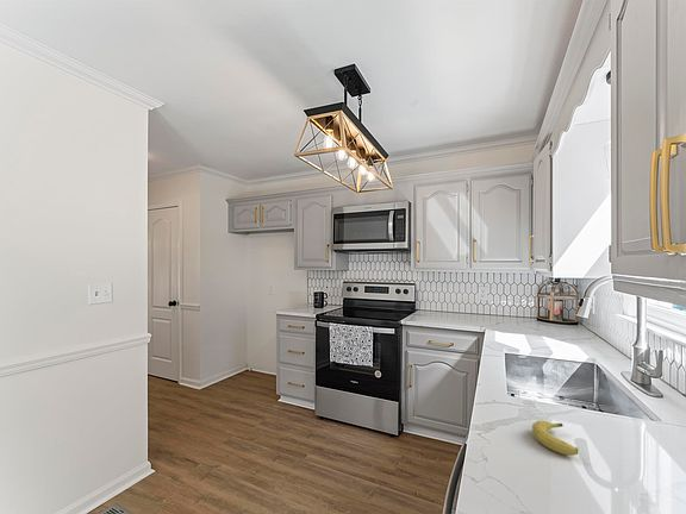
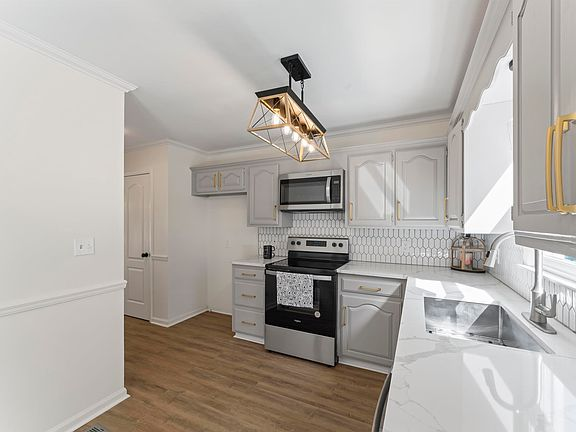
- fruit [531,420,579,457]
